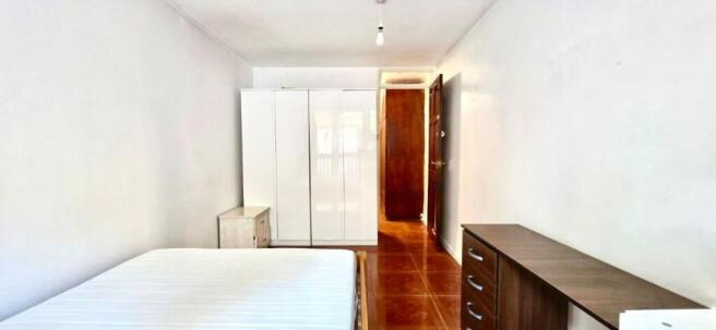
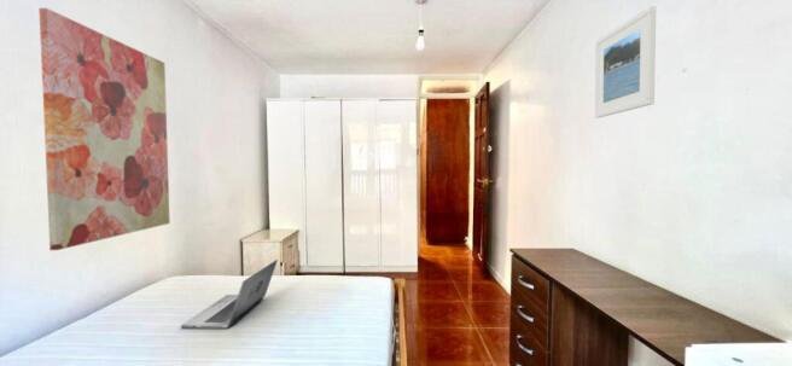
+ laptop [180,258,279,329]
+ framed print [594,5,657,120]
+ wall art [39,7,171,251]
